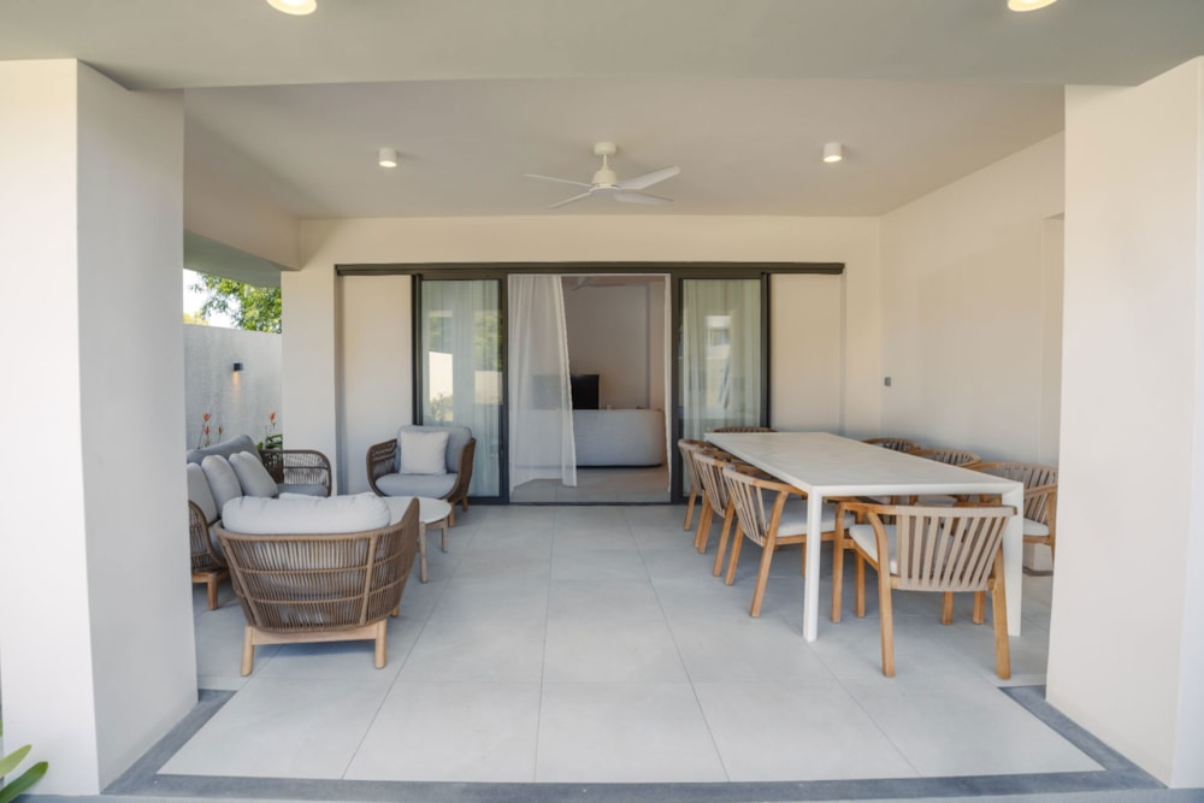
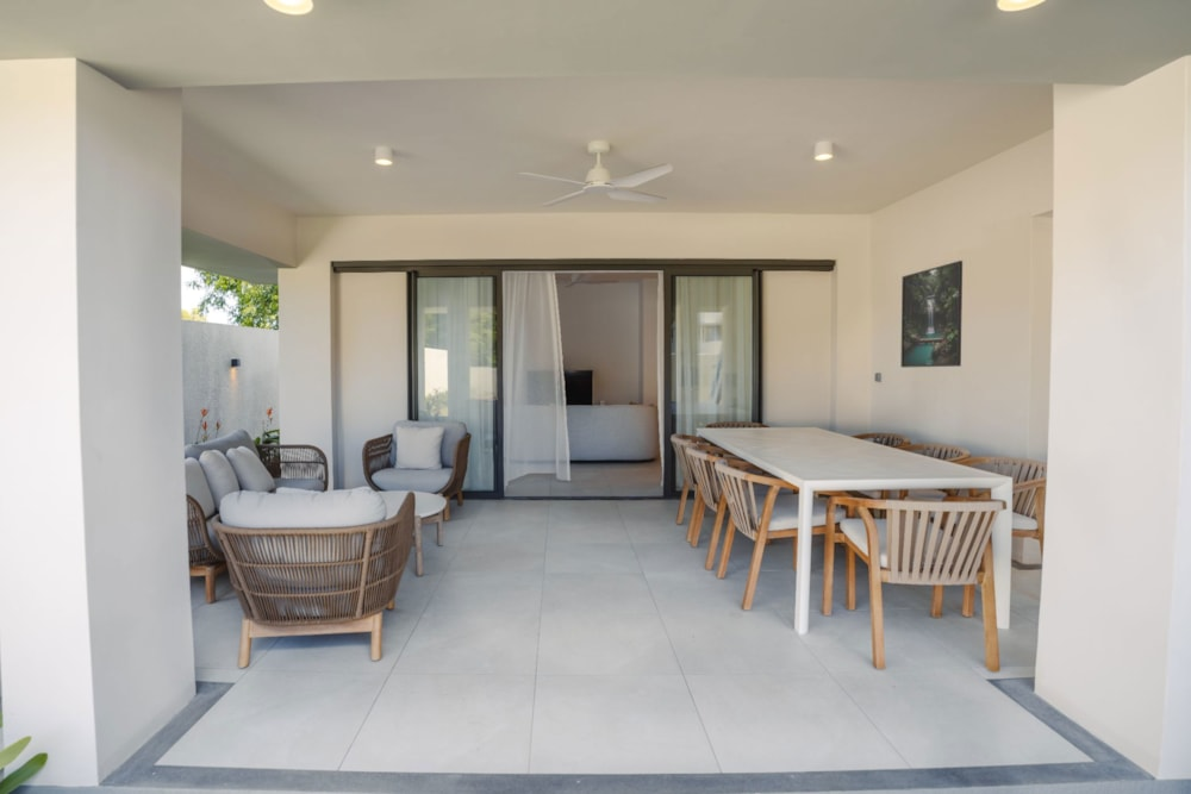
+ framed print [900,260,964,369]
